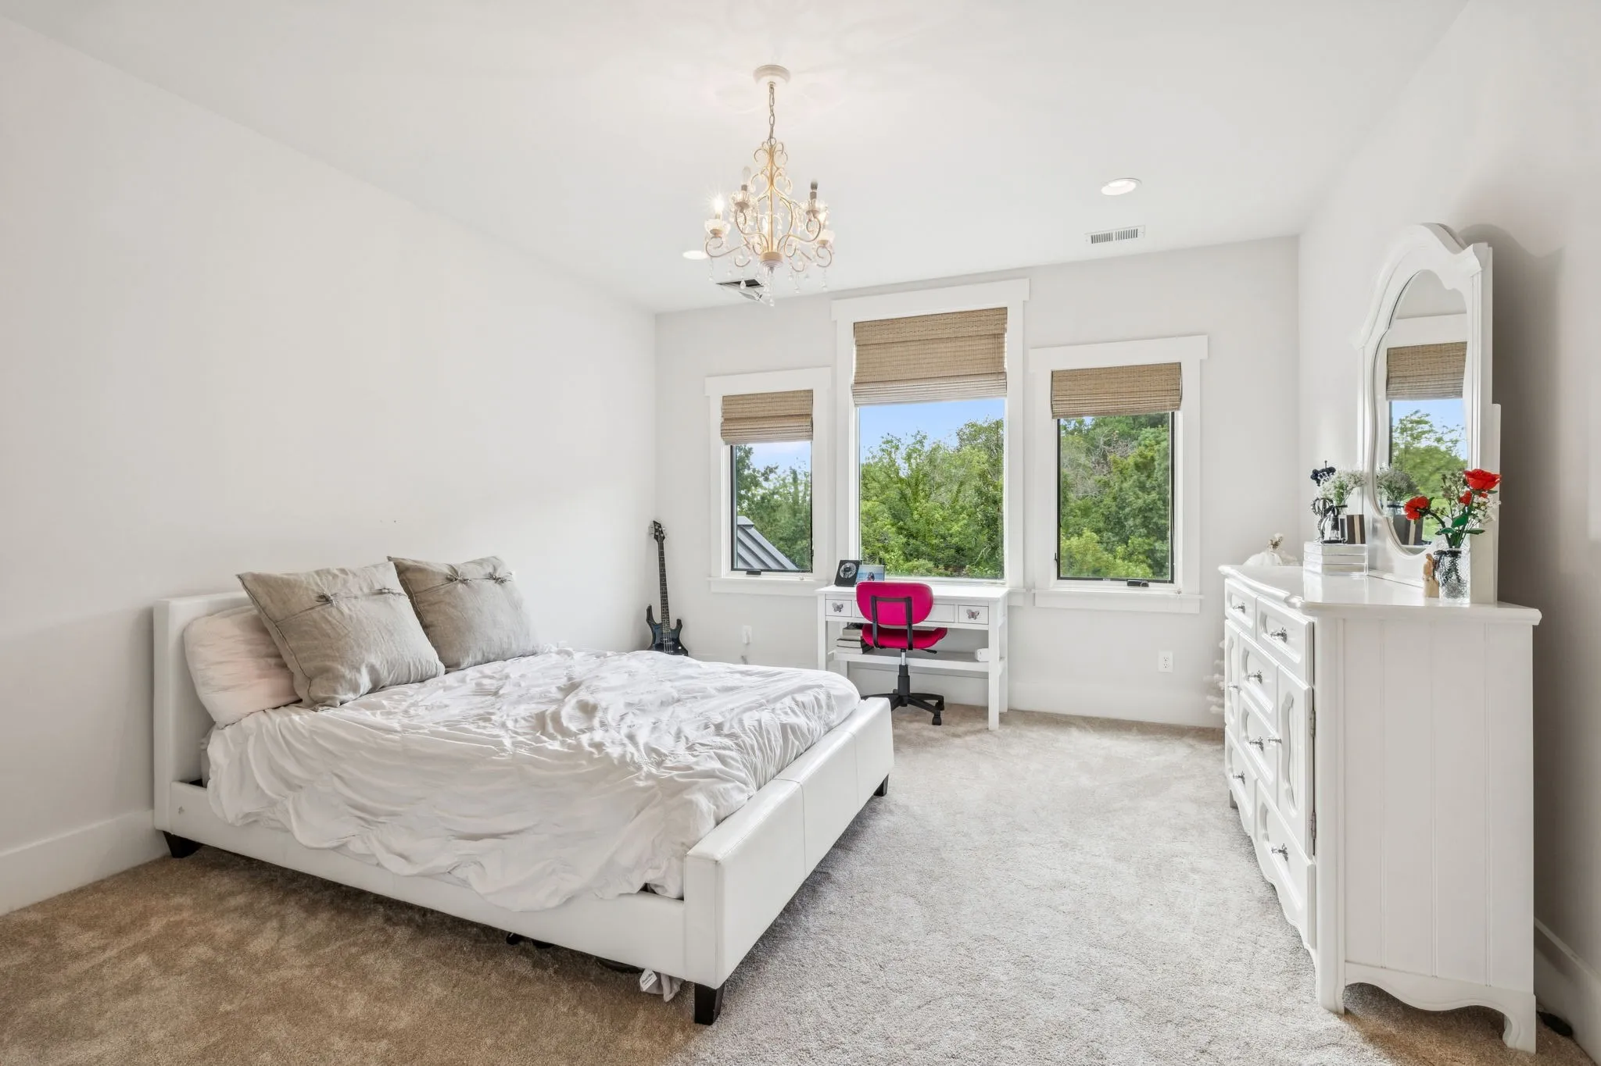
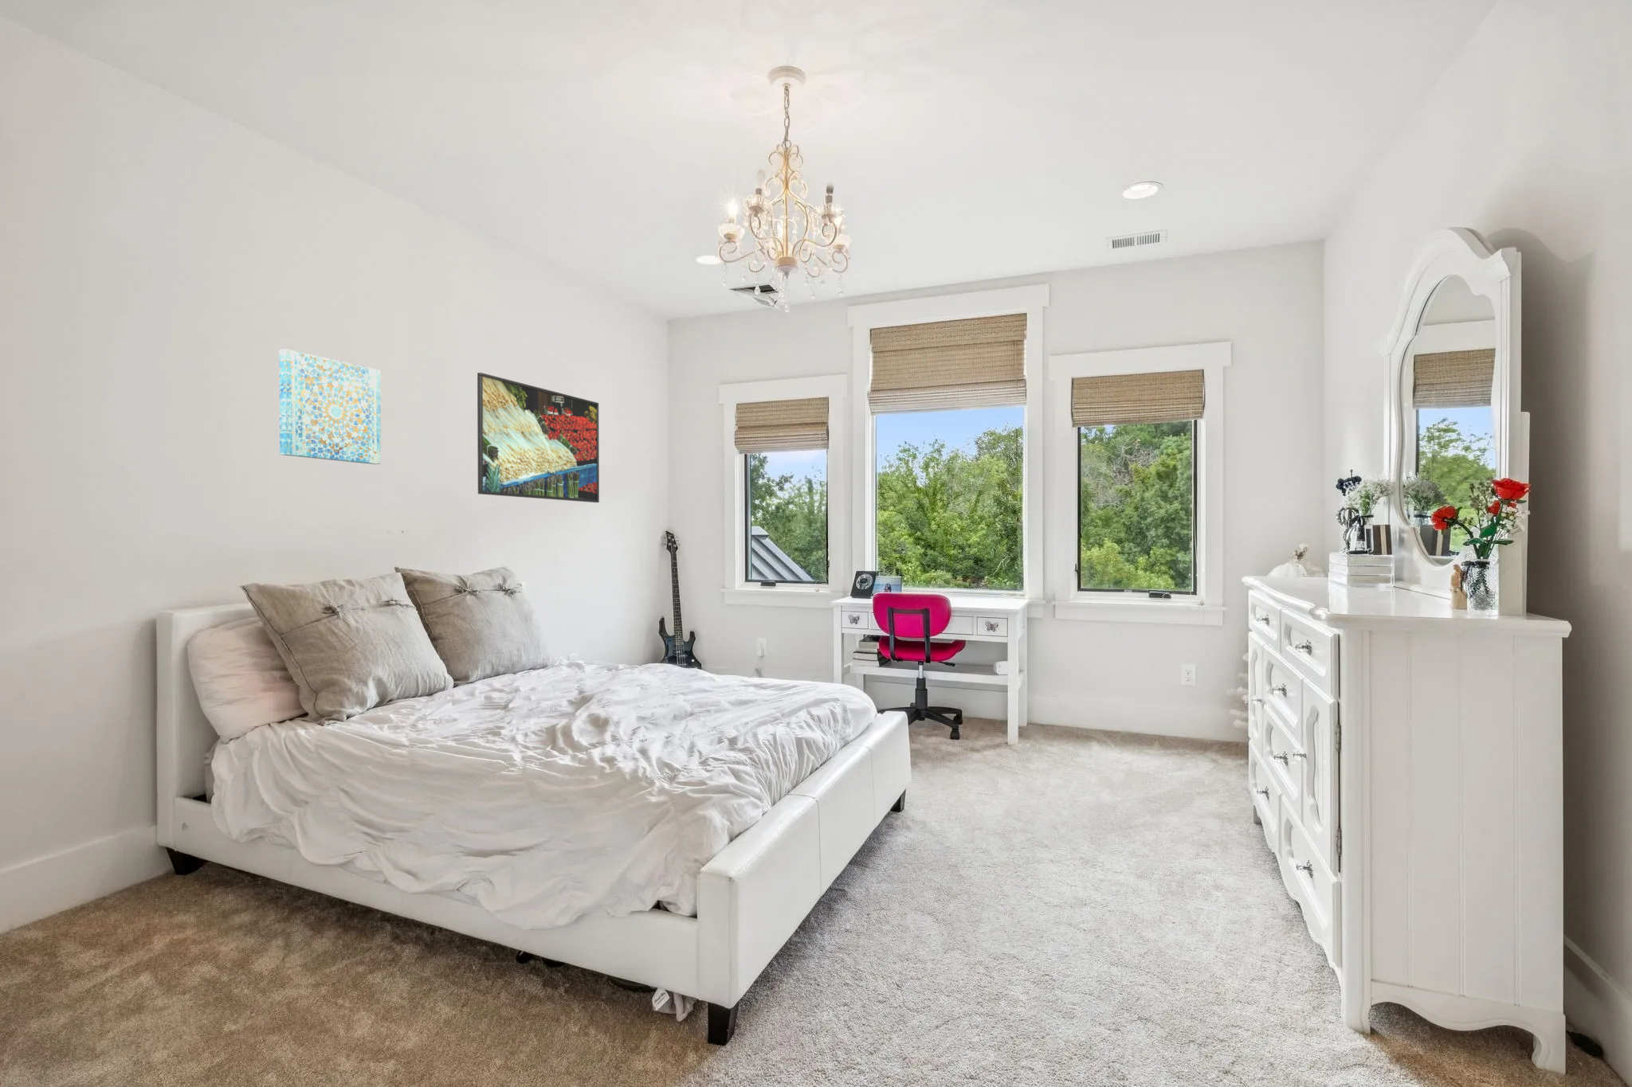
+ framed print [477,372,601,503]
+ wall art [279,348,382,465]
